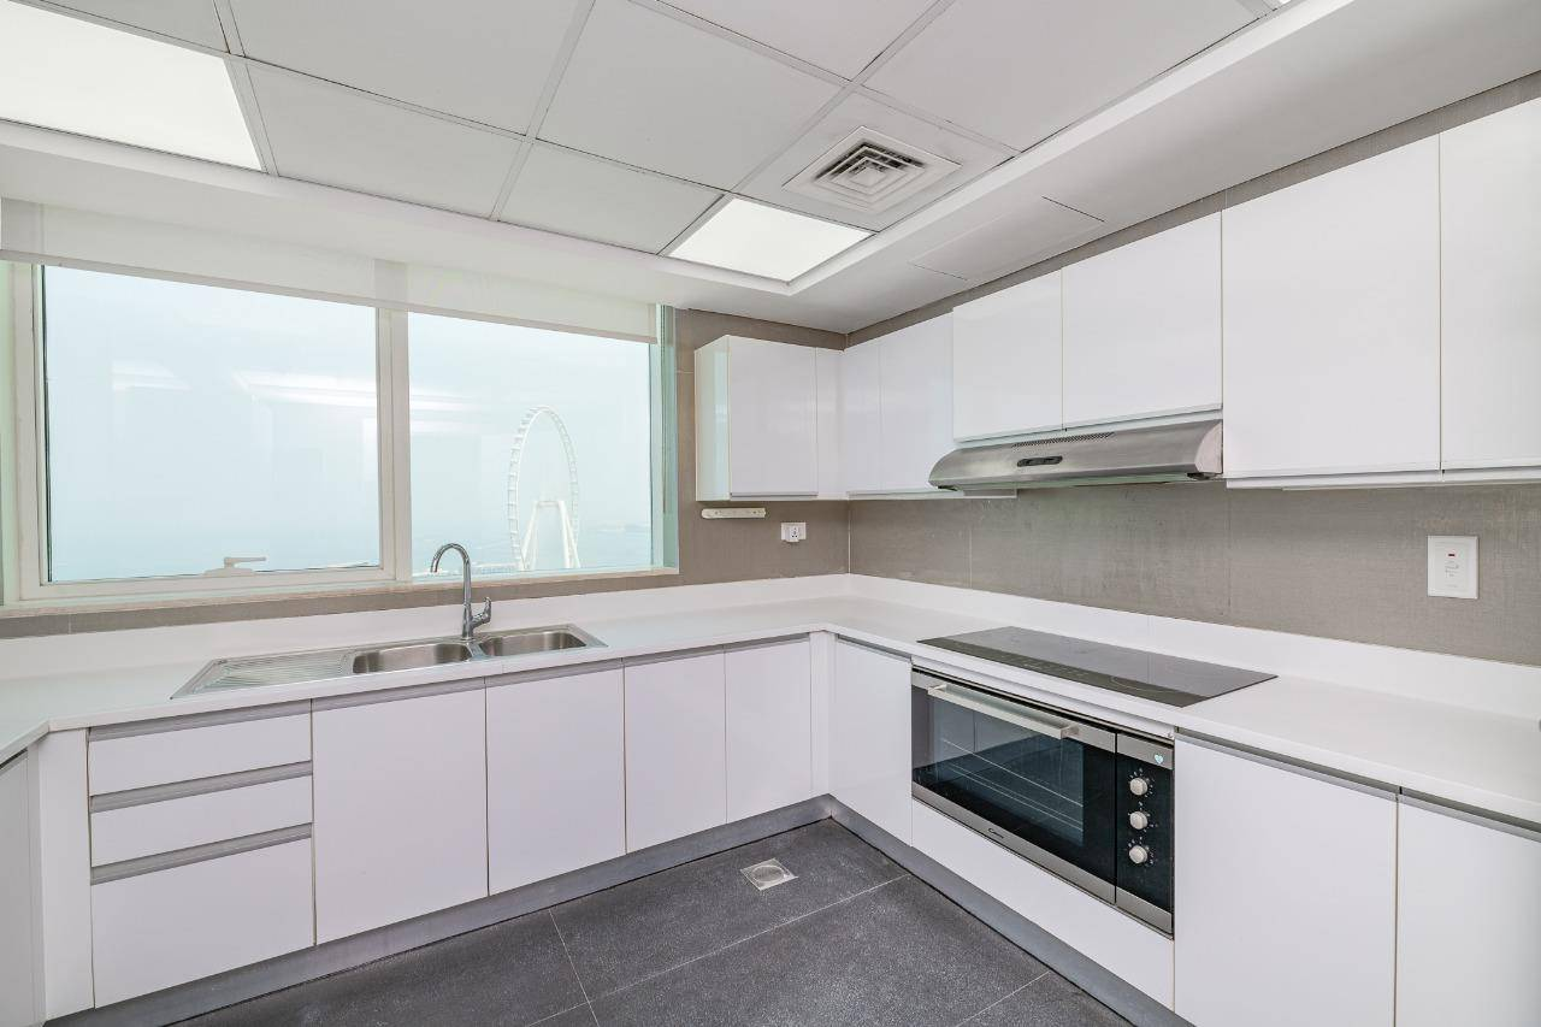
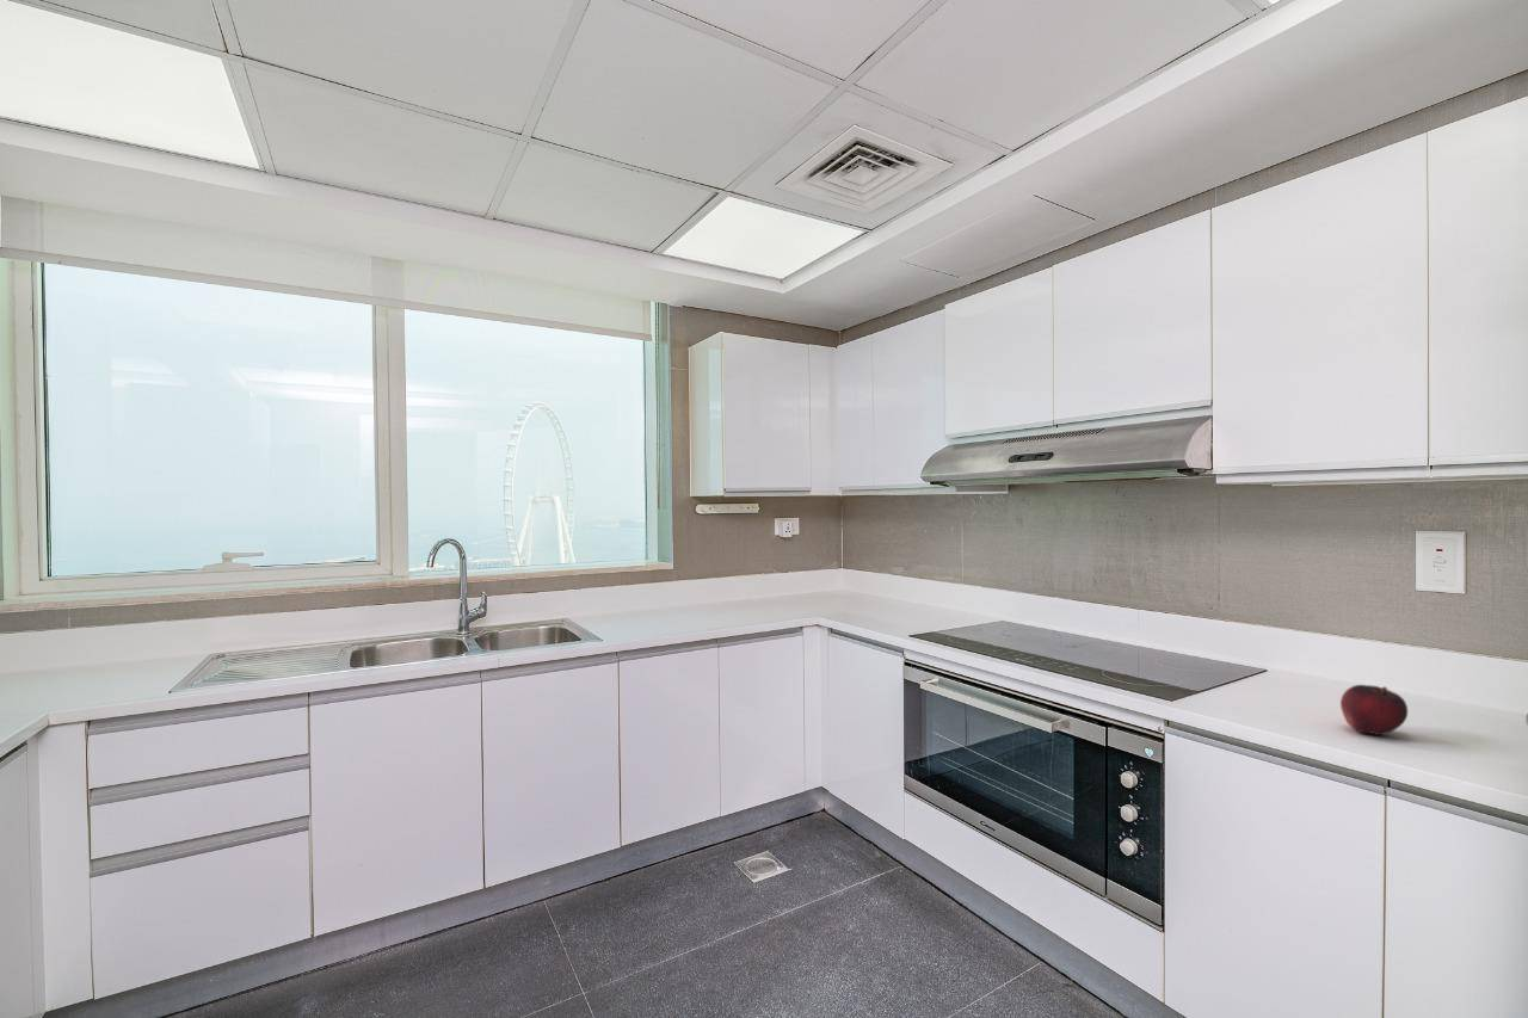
+ fruit [1339,684,1409,736]
